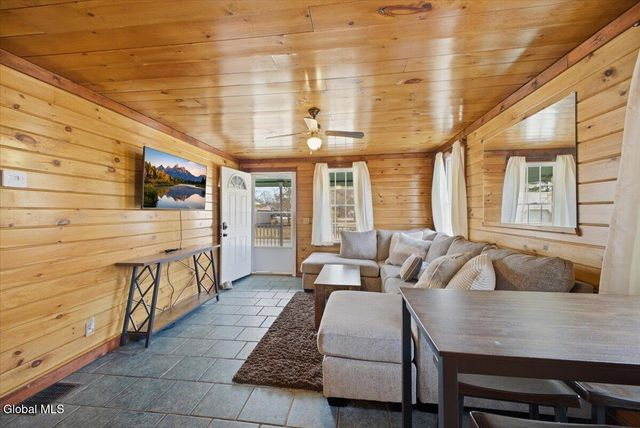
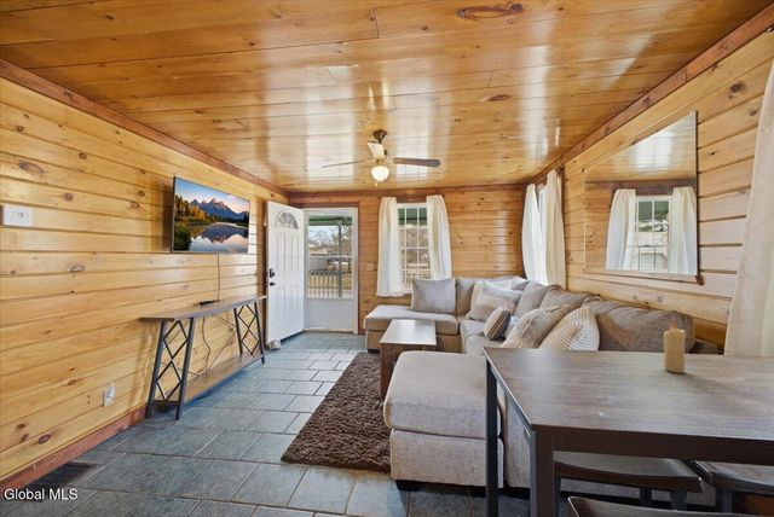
+ candle [663,320,687,374]
